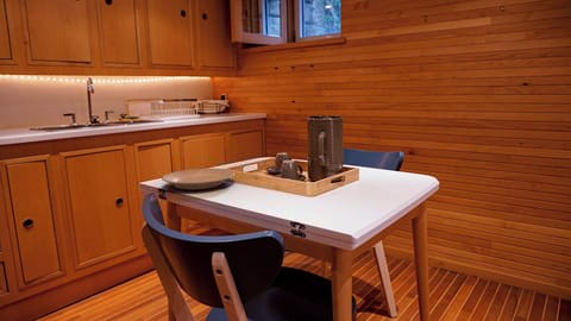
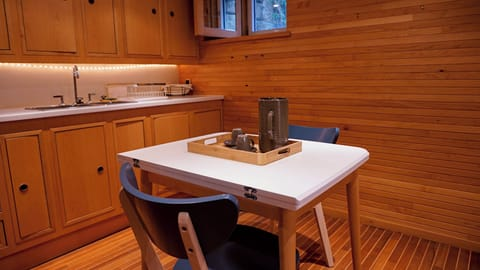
- plate [161,168,236,190]
